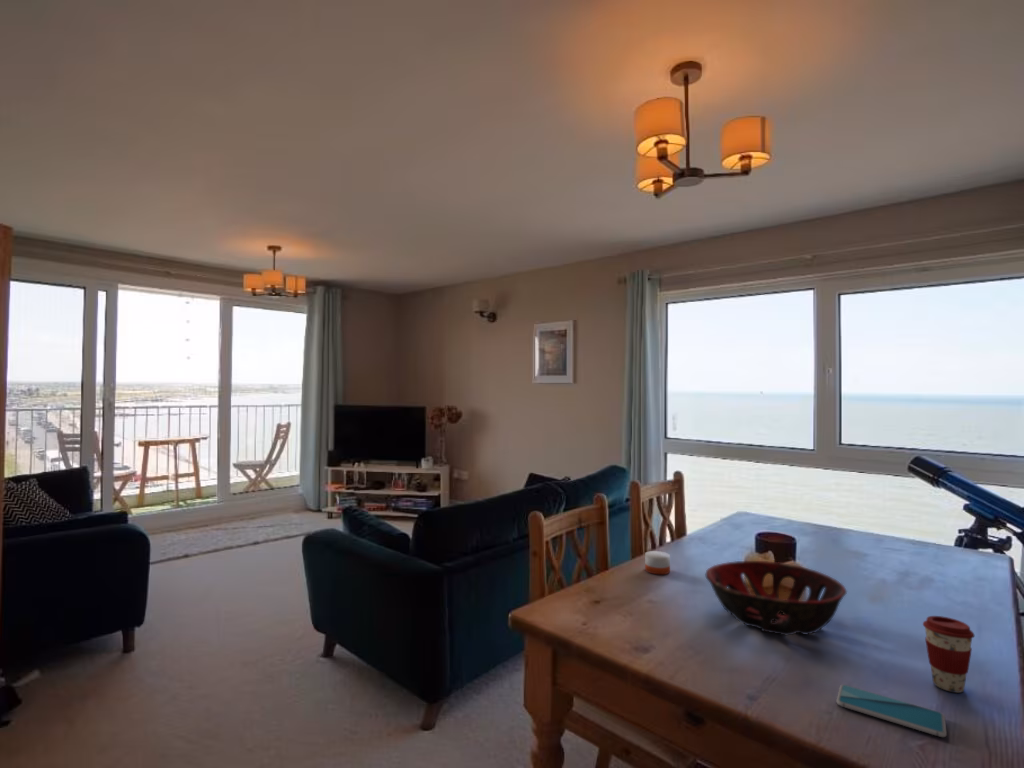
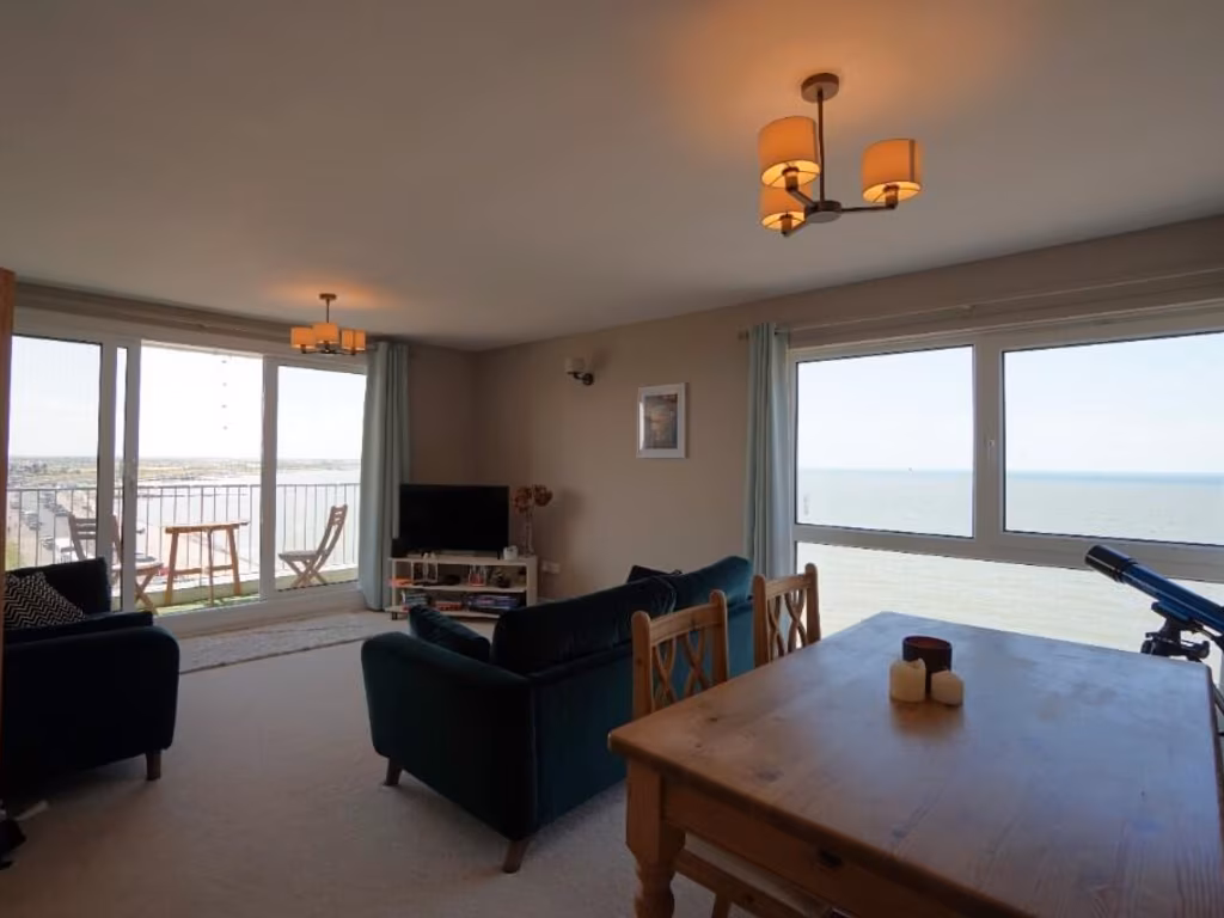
- decorative bowl [705,560,848,636]
- coffee cup [922,615,975,694]
- smartphone [836,684,948,738]
- candle [644,550,671,575]
